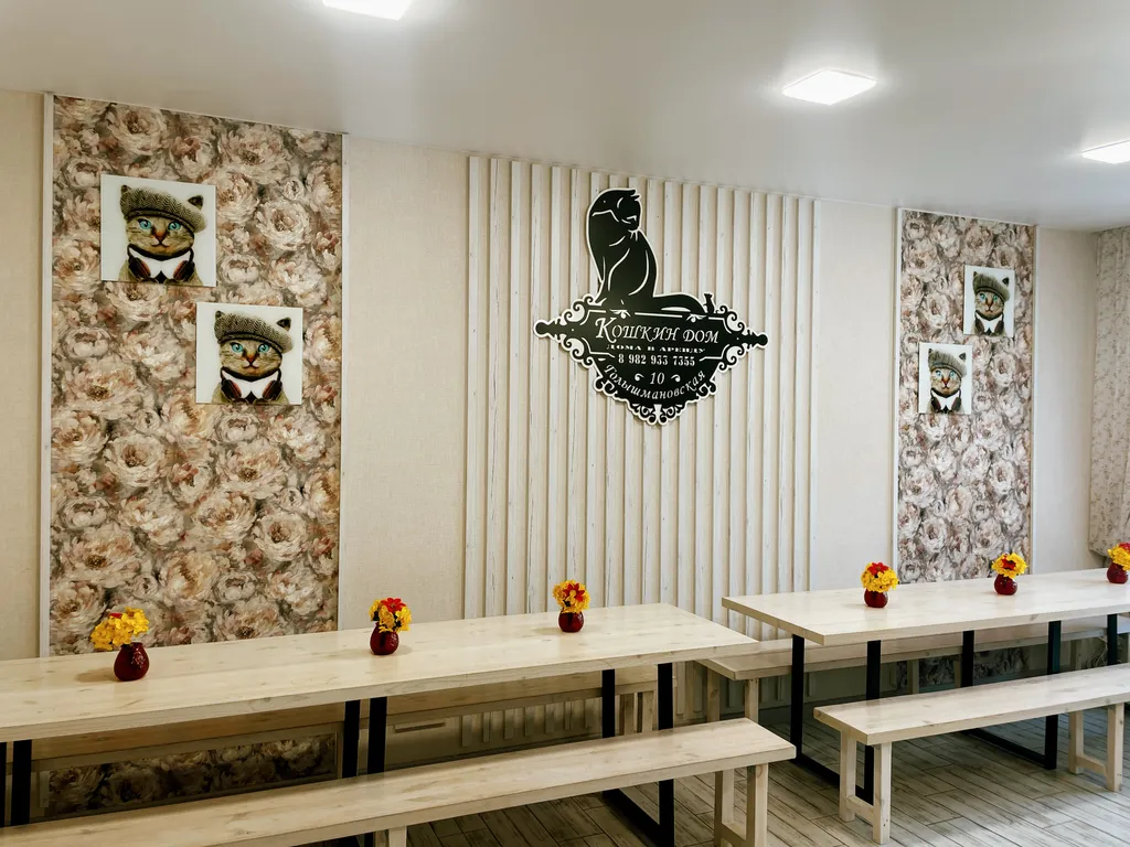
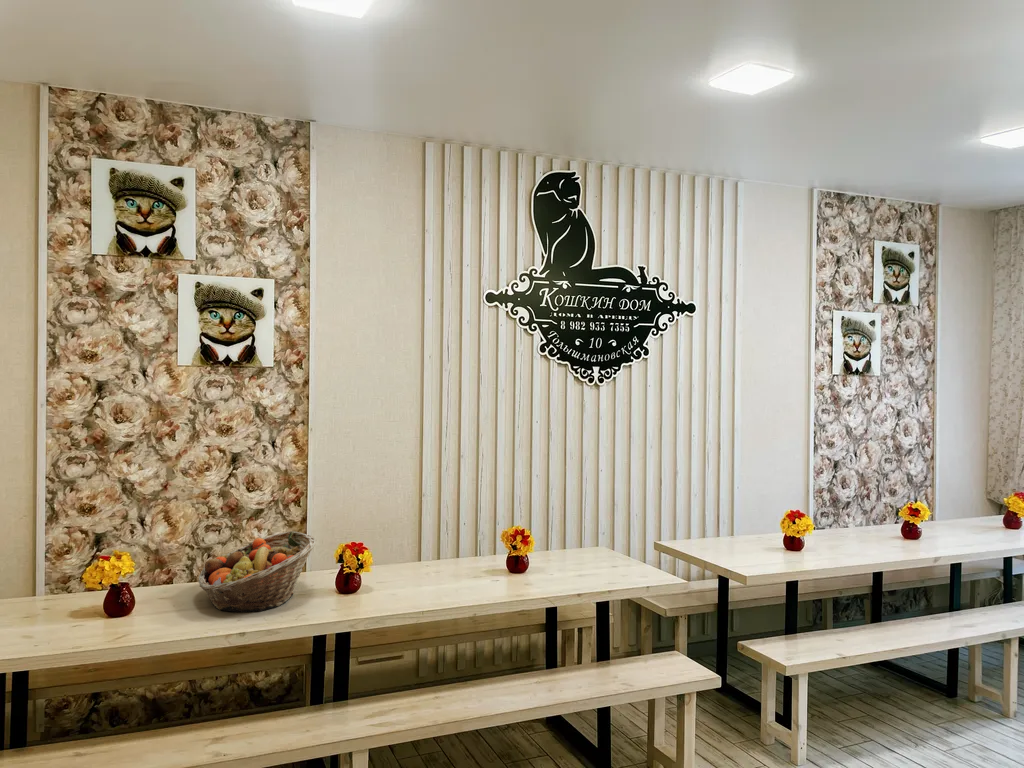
+ fruit basket [198,530,317,613]
